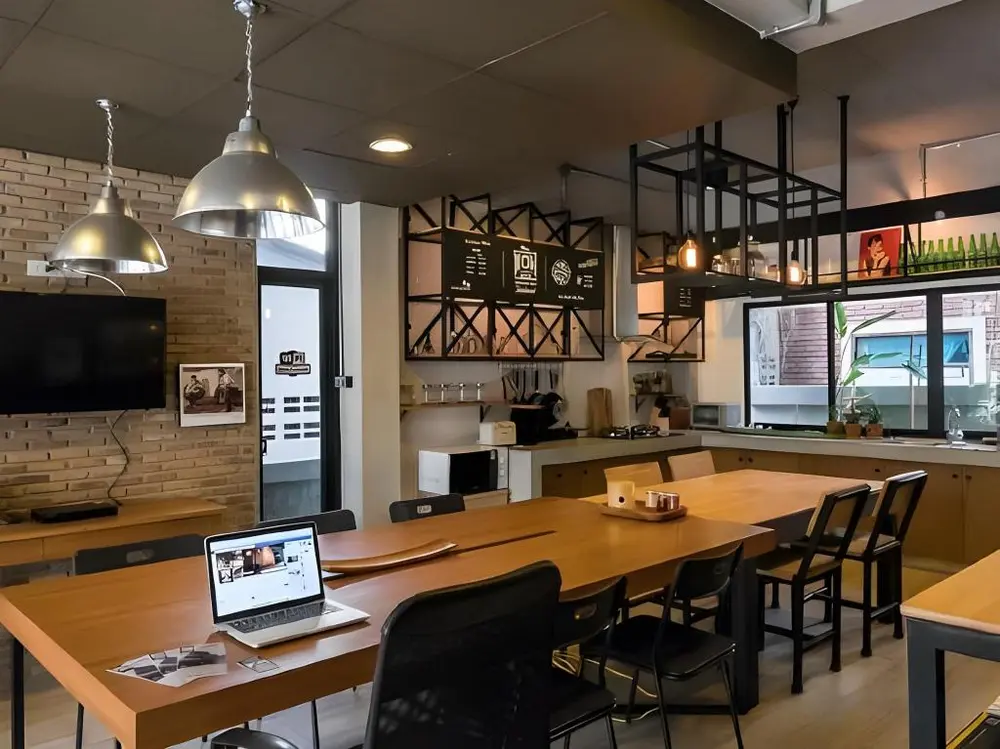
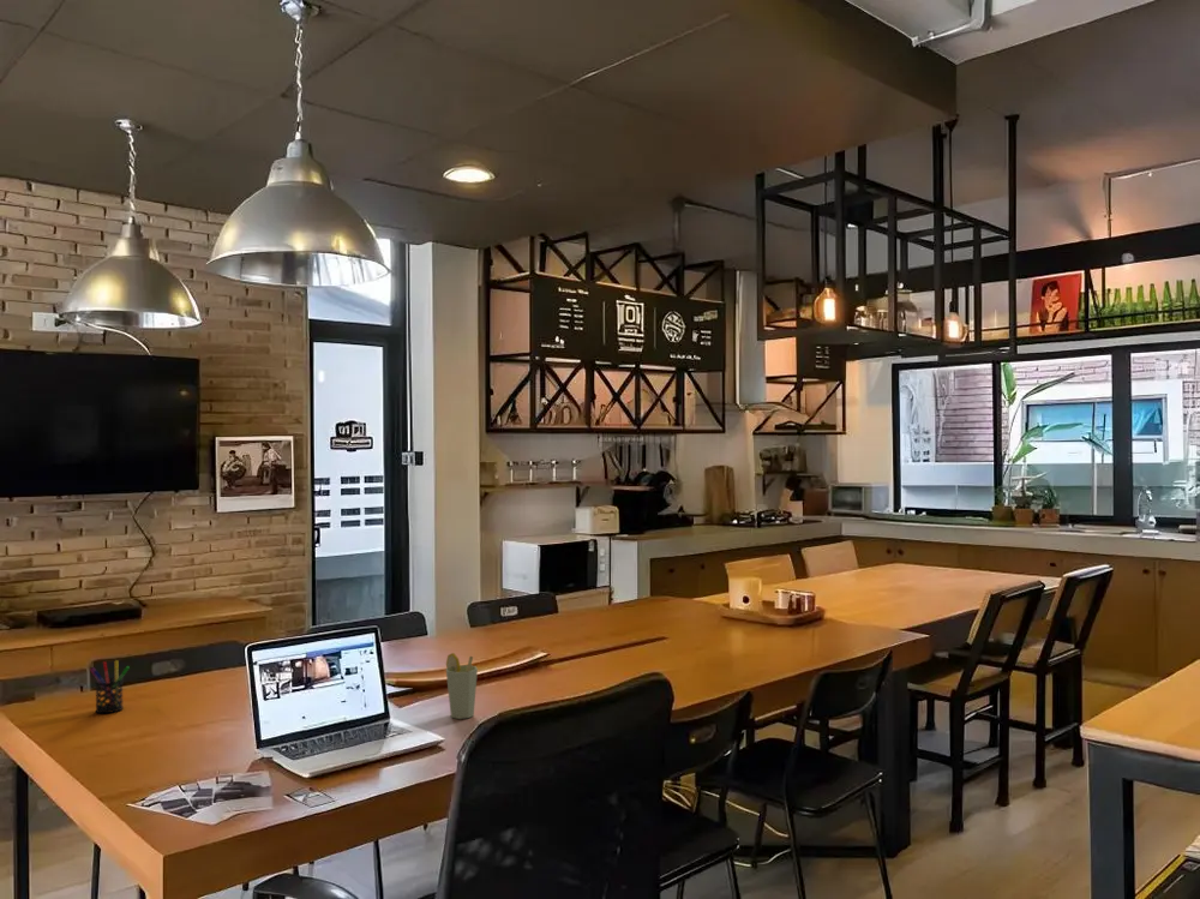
+ pen holder [89,659,131,714]
+ cup [445,652,479,720]
